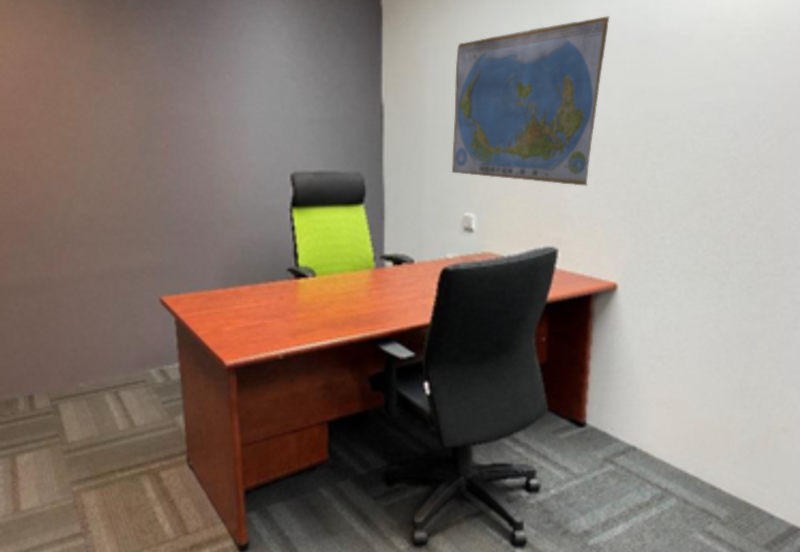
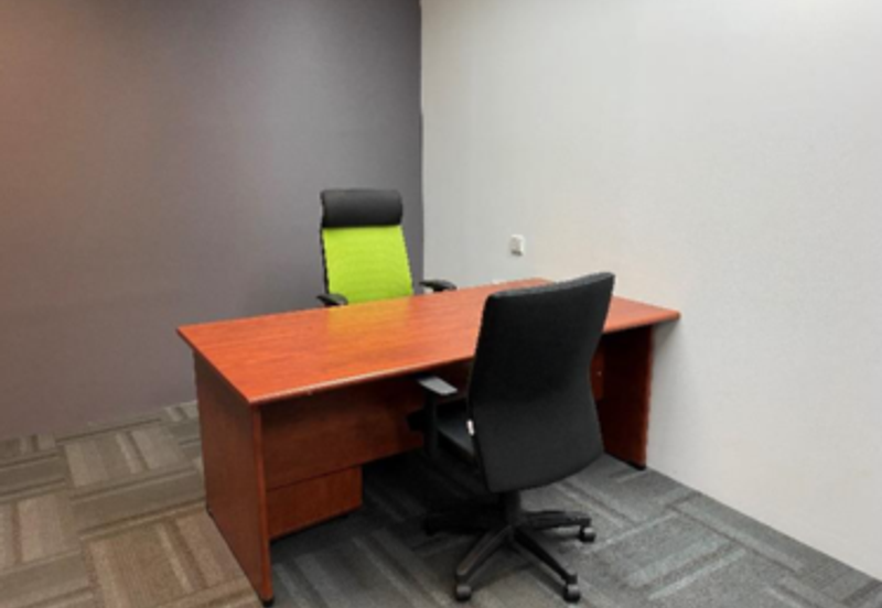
- world map [451,15,610,187]
